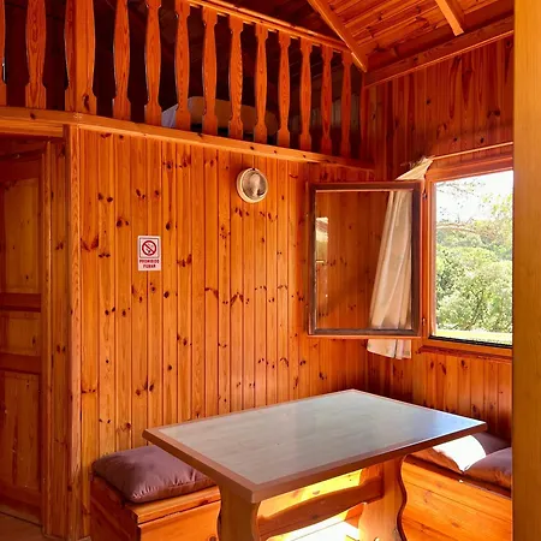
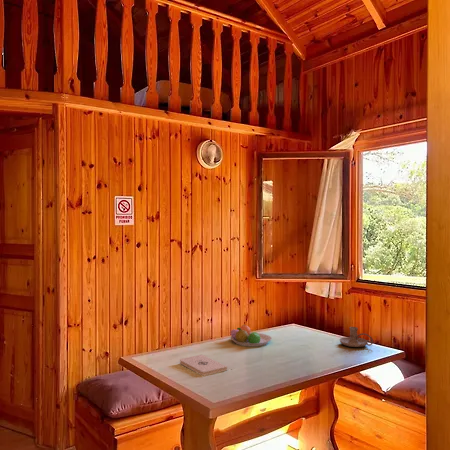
+ notepad [179,354,228,376]
+ candle holder [339,326,374,348]
+ fruit bowl [229,324,273,347]
